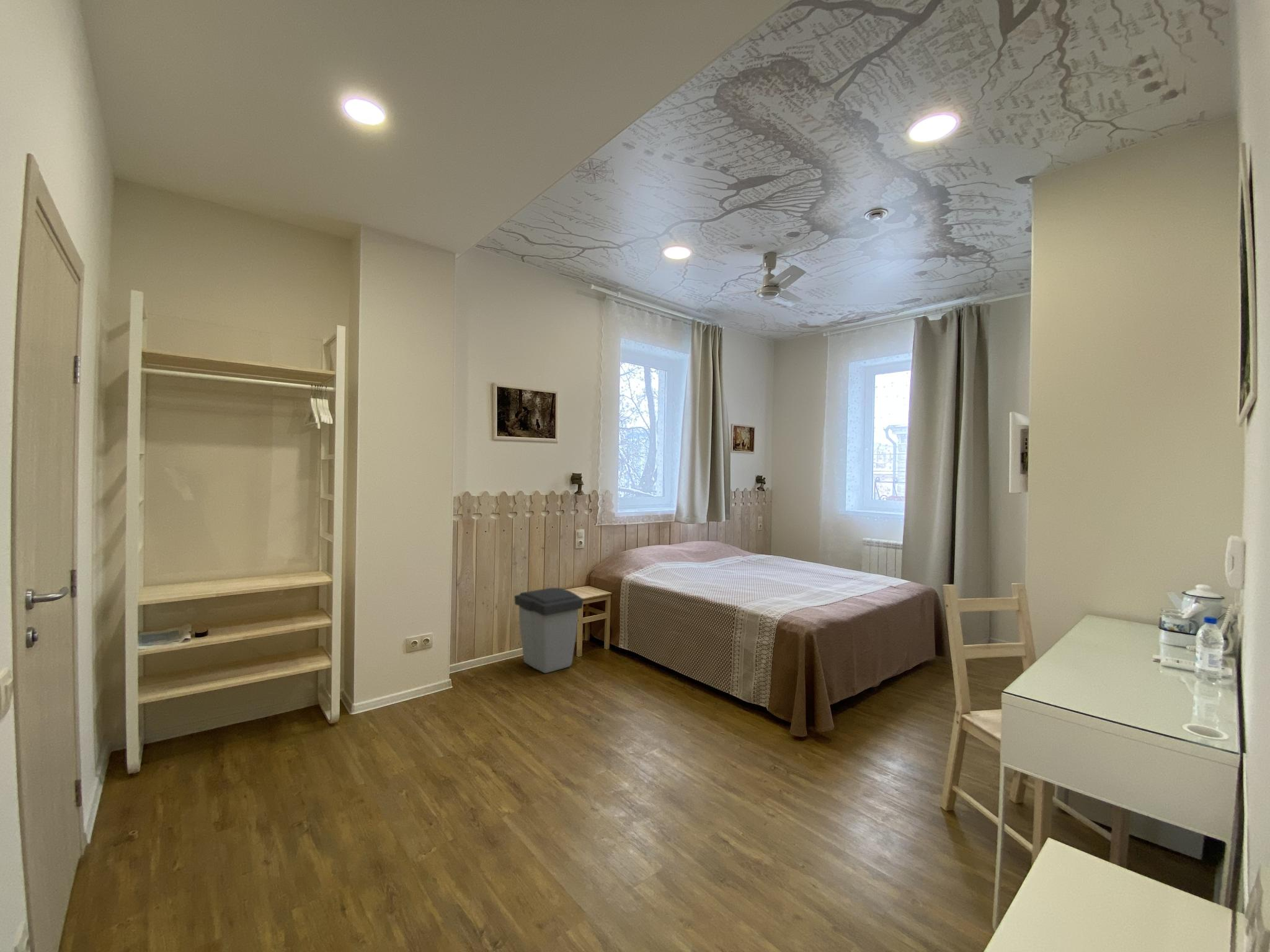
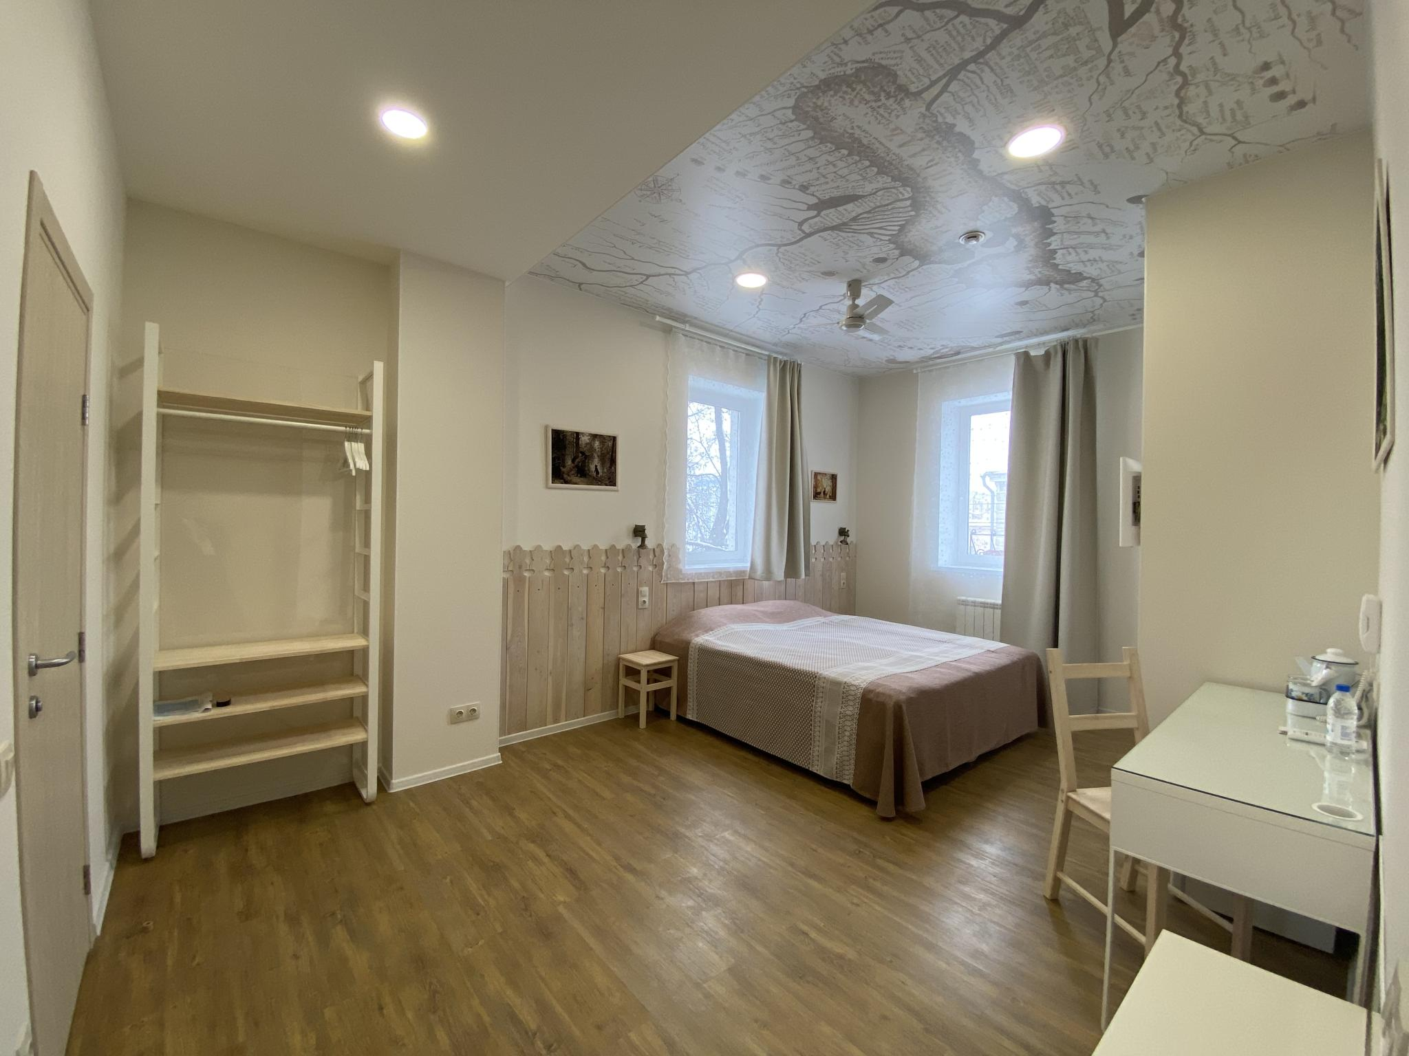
- trash can [513,587,584,674]
